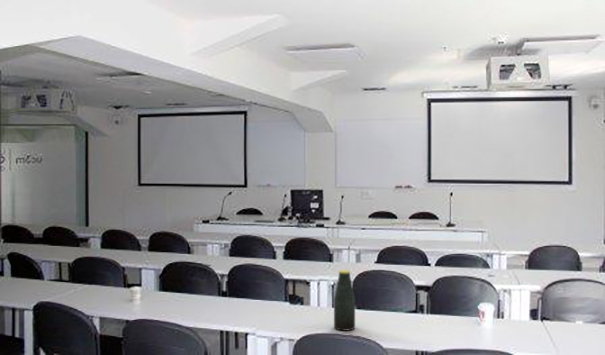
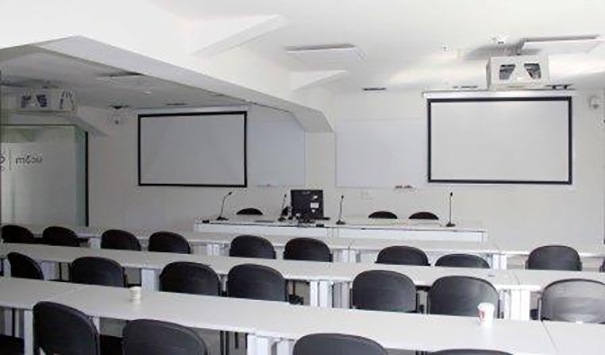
- bottle [333,269,356,332]
